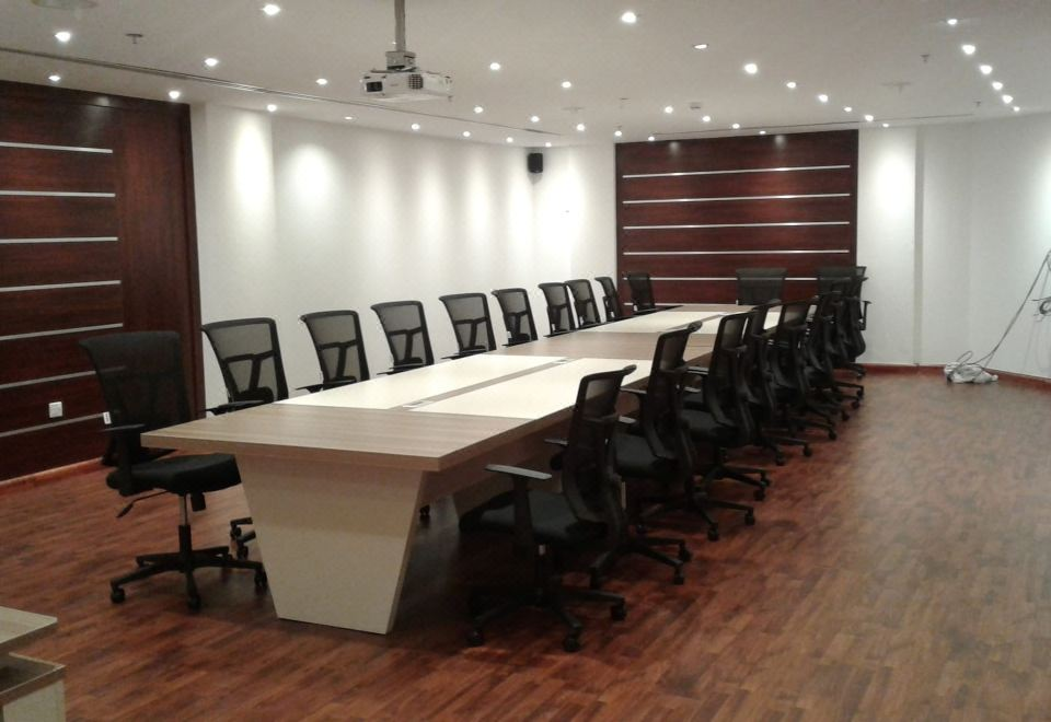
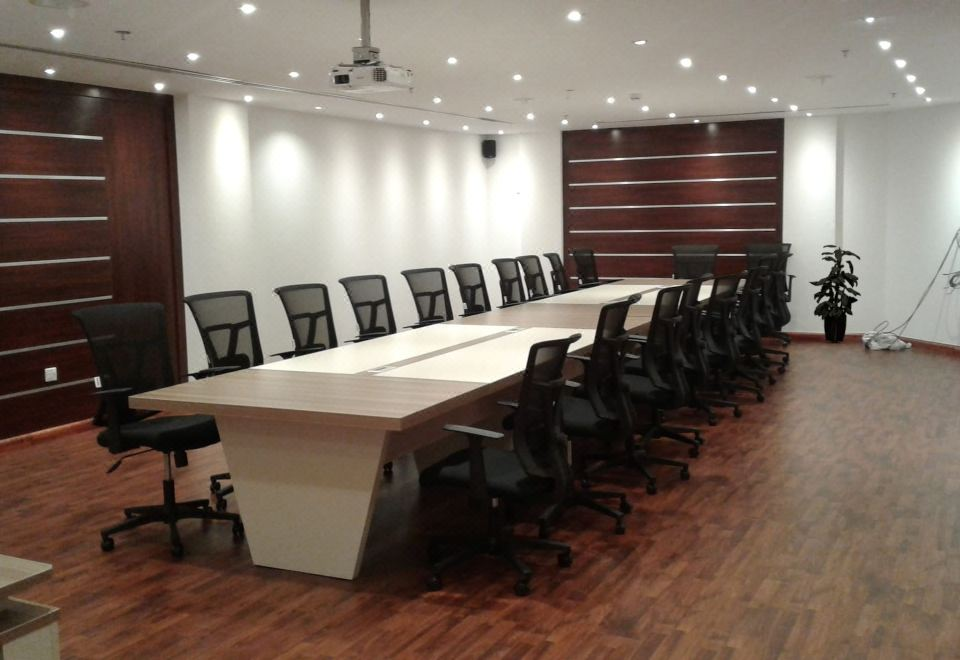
+ indoor plant [808,244,862,343]
